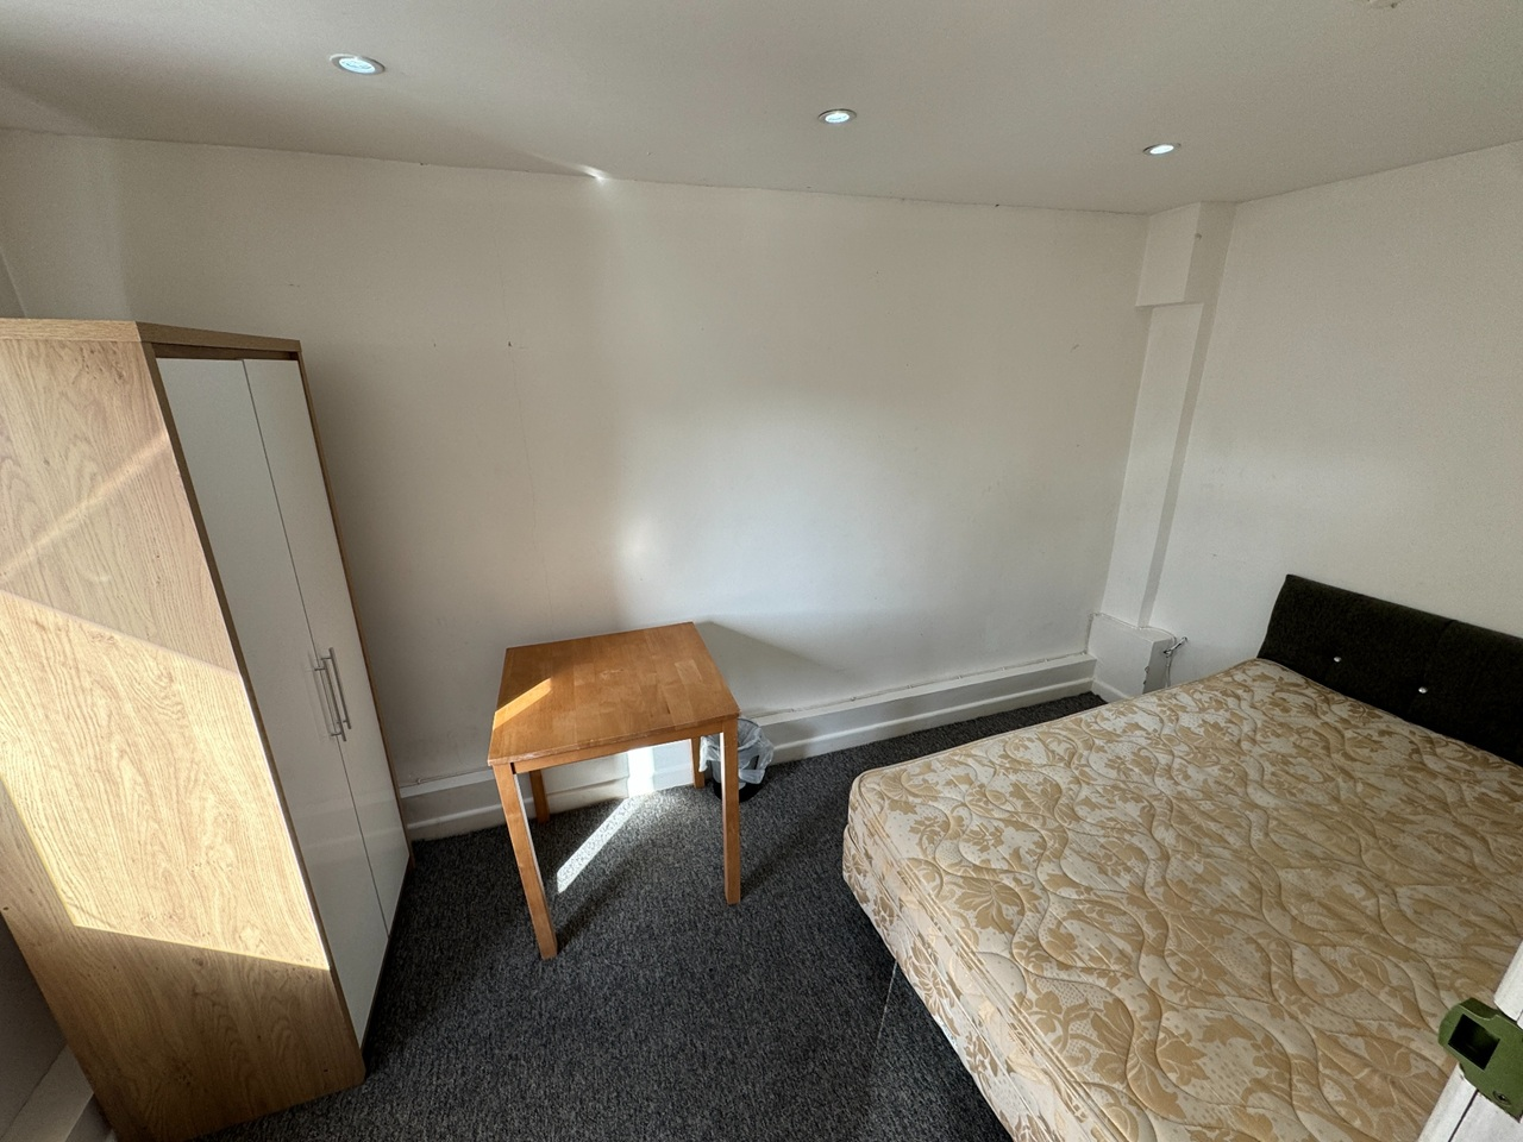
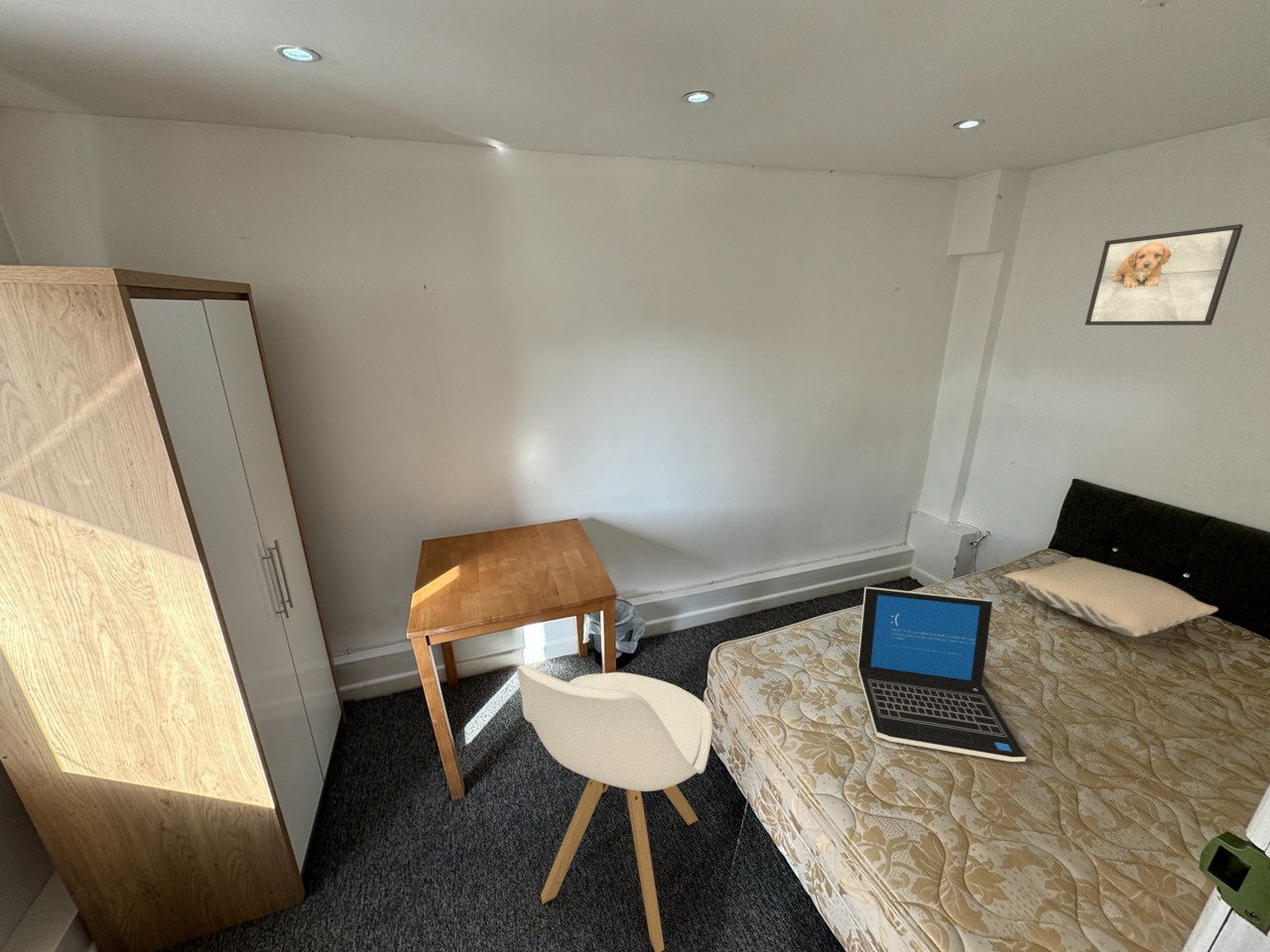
+ laptop [856,586,1027,763]
+ bar stool [516,664,713,952]
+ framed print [1084,223,1244,326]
+ pillow [1002,556,1219,638]
